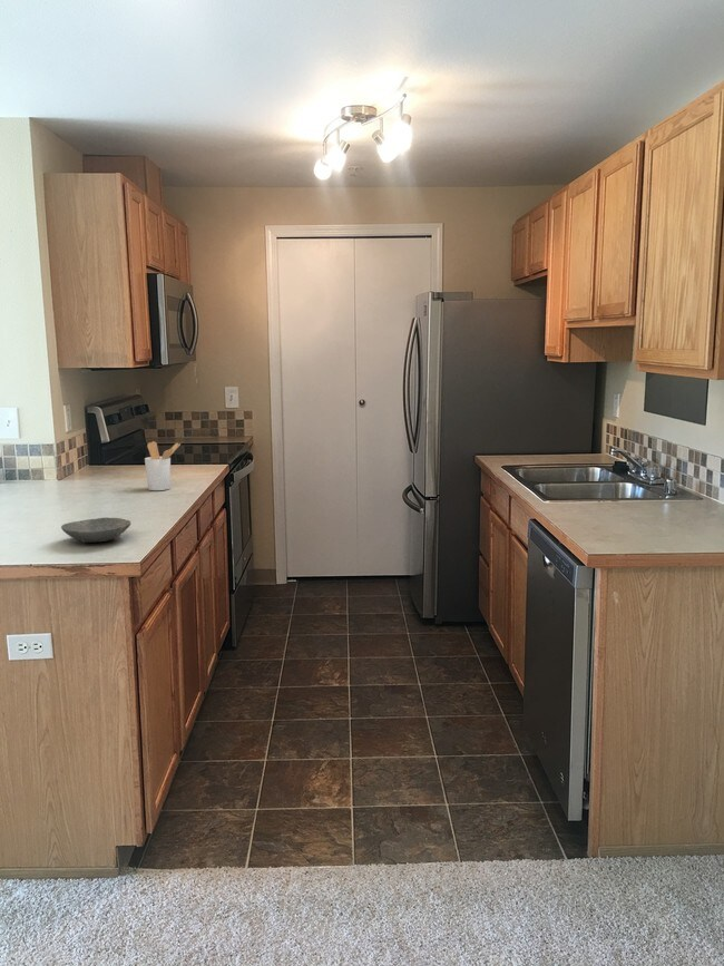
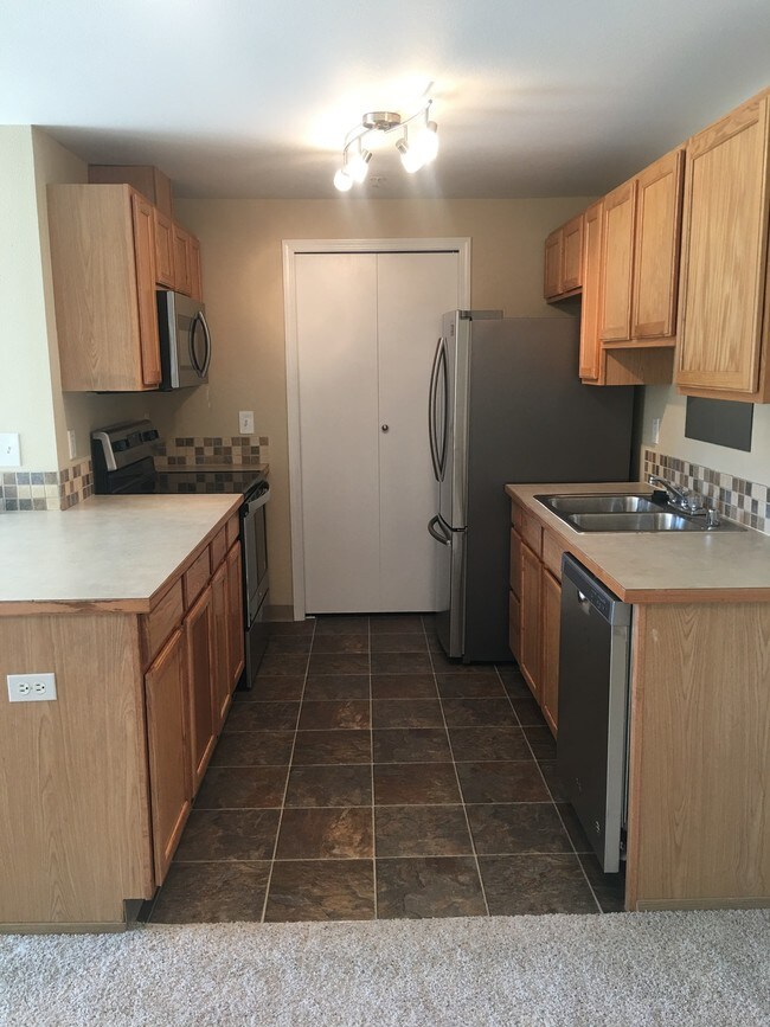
- bowl [60,517,133,544]
- utensil holder [144,440,182,491]
